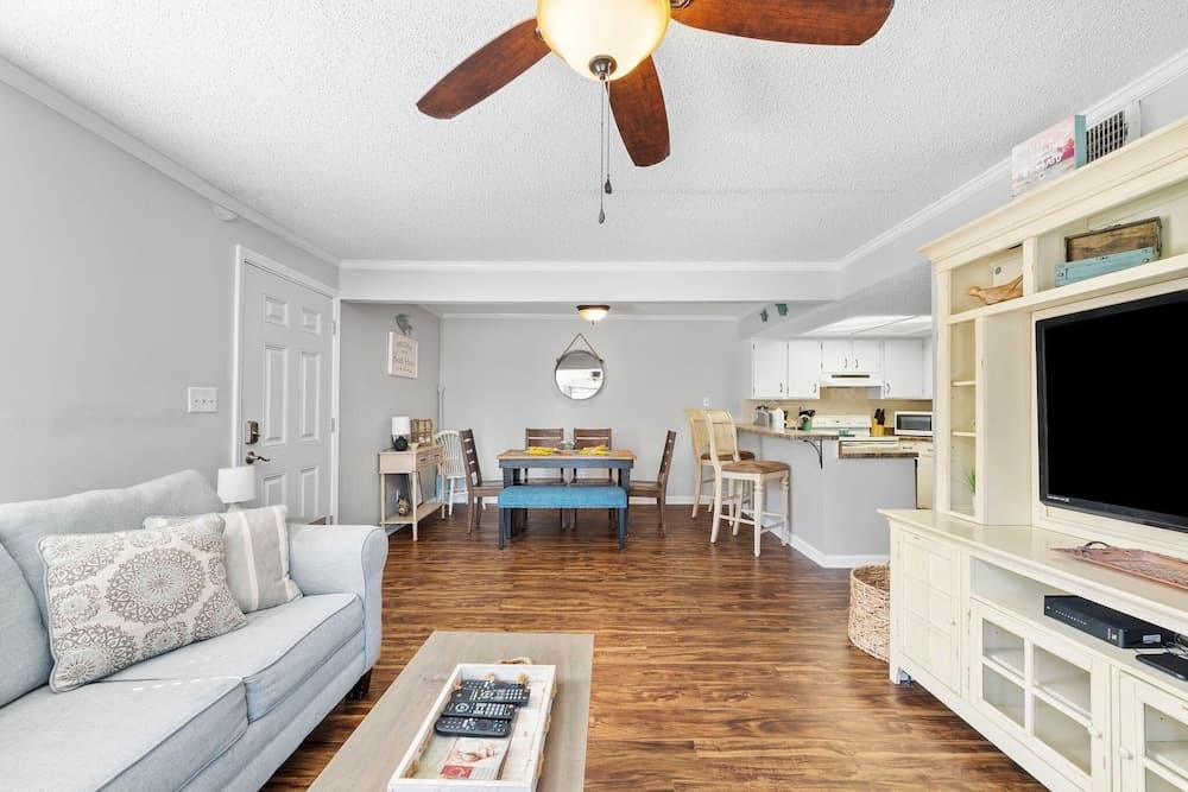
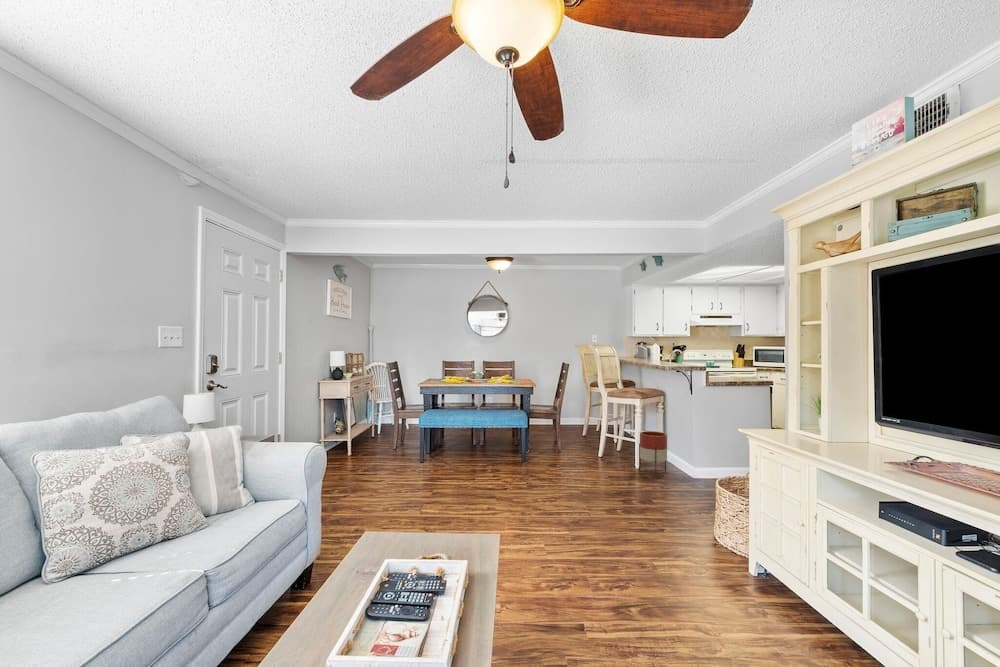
+ planter [638,430,668,478]
